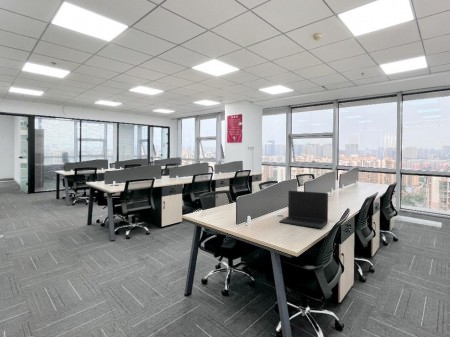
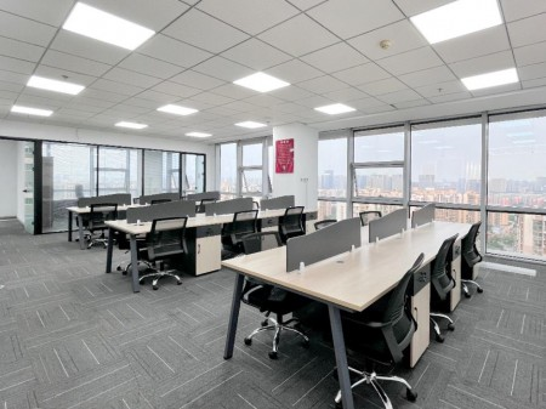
- laptop [278,190,329,229]
